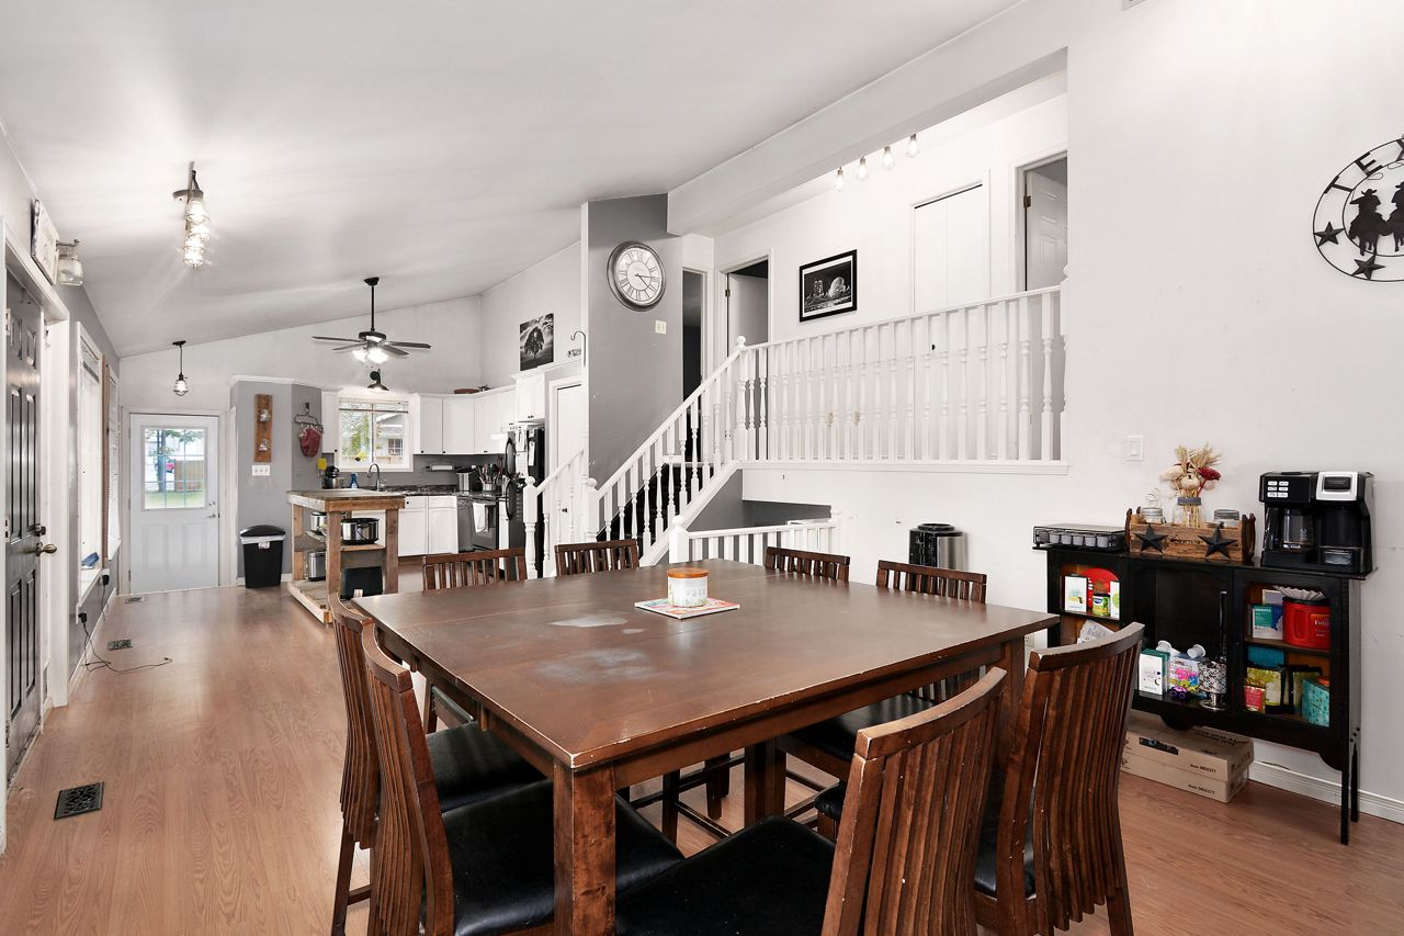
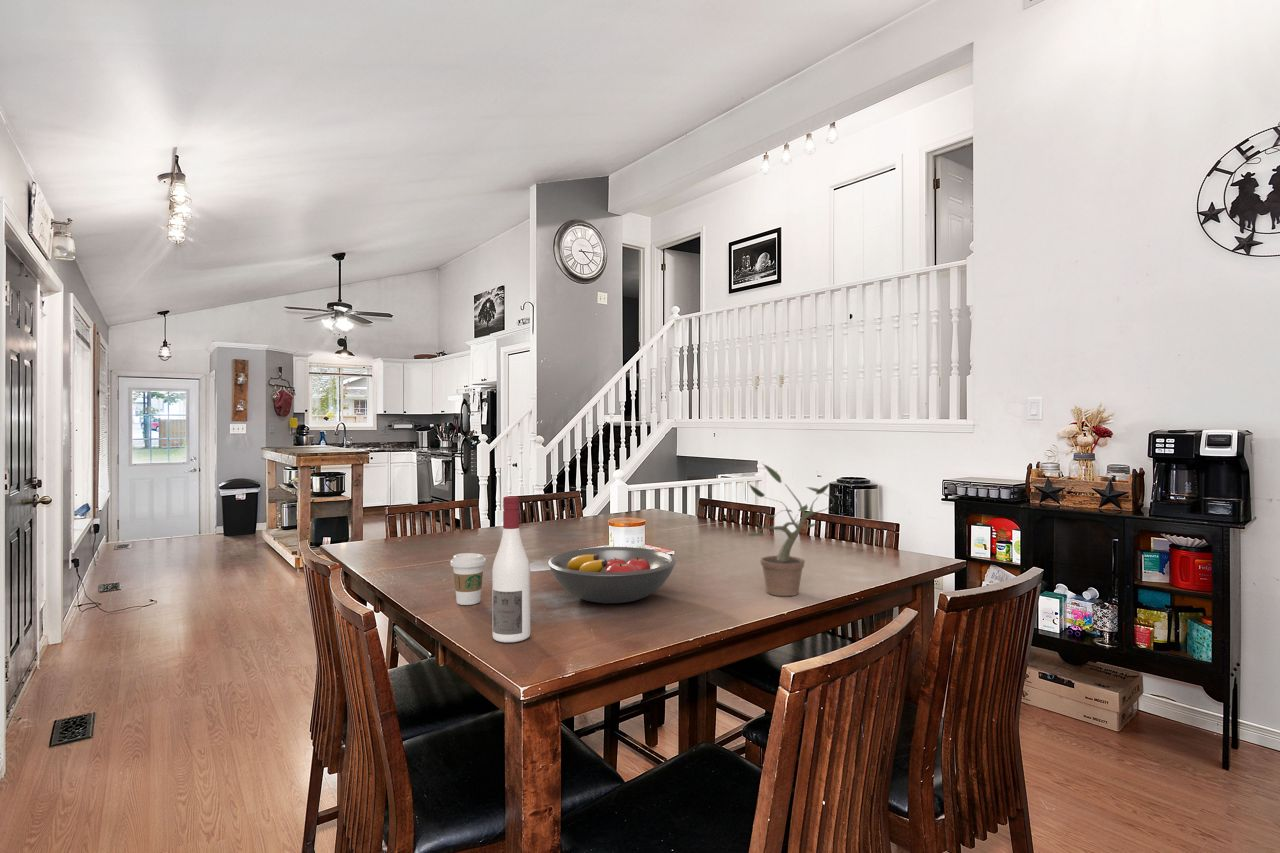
+ fruit bowl [547,546,677,604]
+ alcohol [491,495,531,643]
+ potted plant [747,462,835,597]
+ coffee cup [449,552,487,606]
